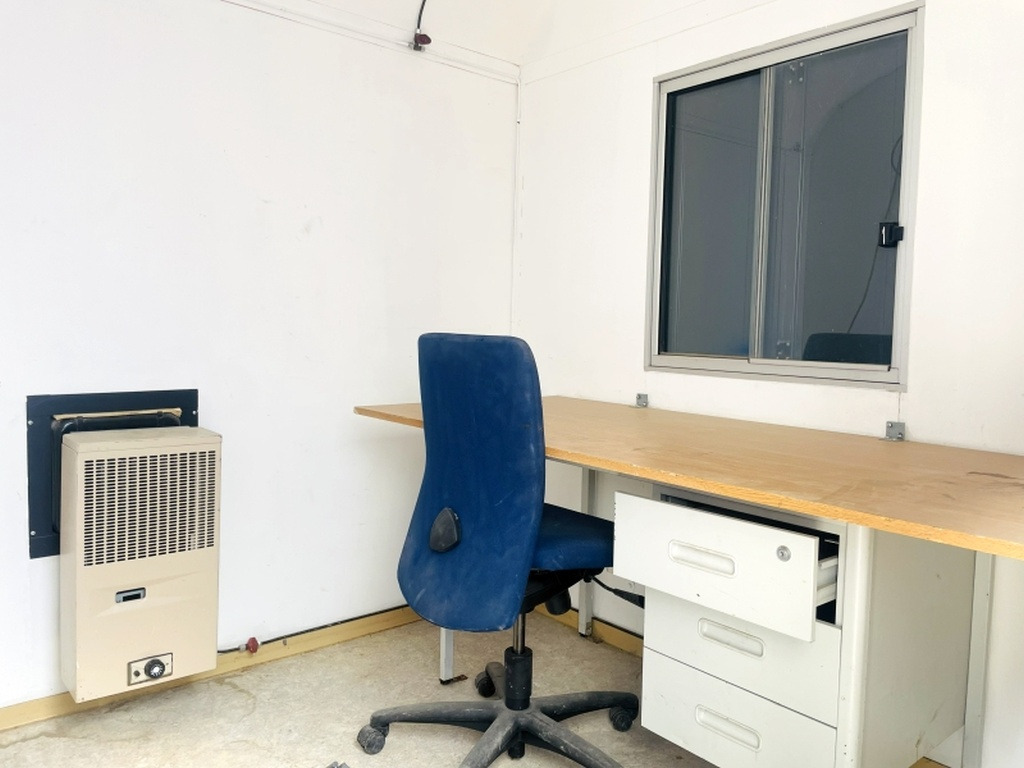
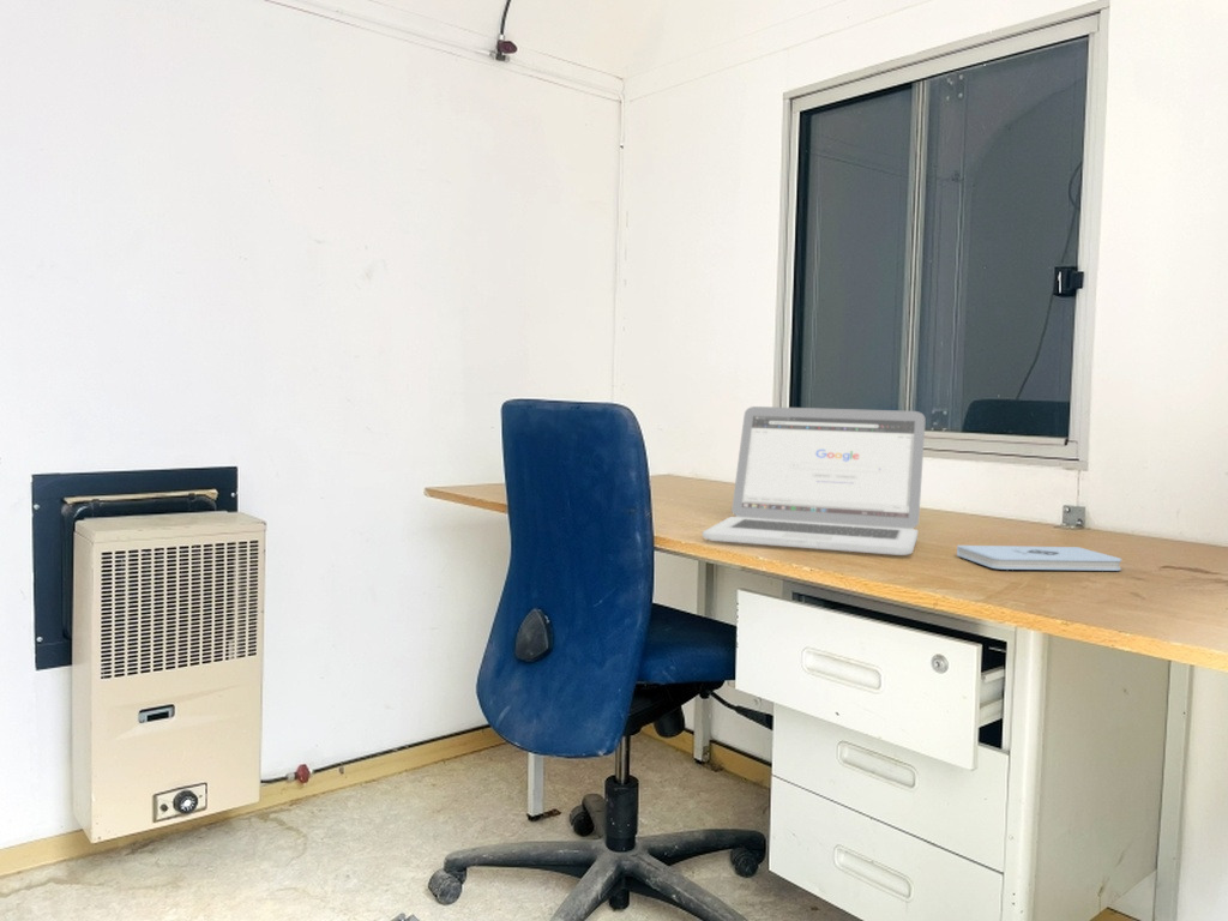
+ notepad [956,544,1122,572]
+ laptop [702,405,926,556]
